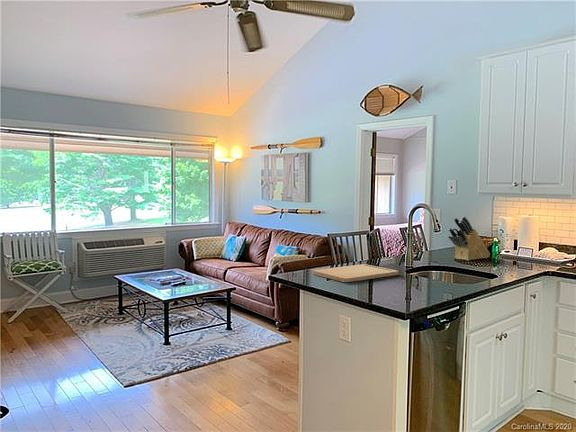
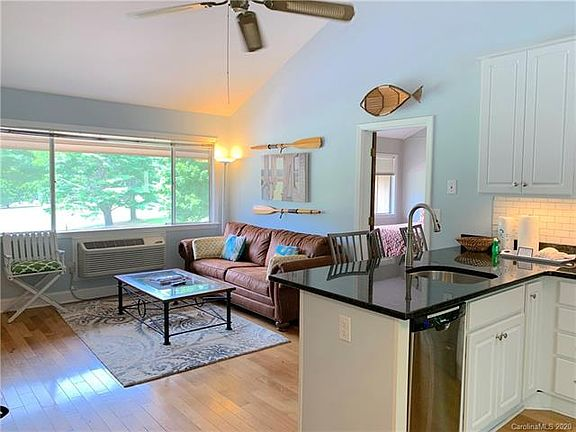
- cutting board [312,263,399,283]
- knife block [447,215,491,261]
